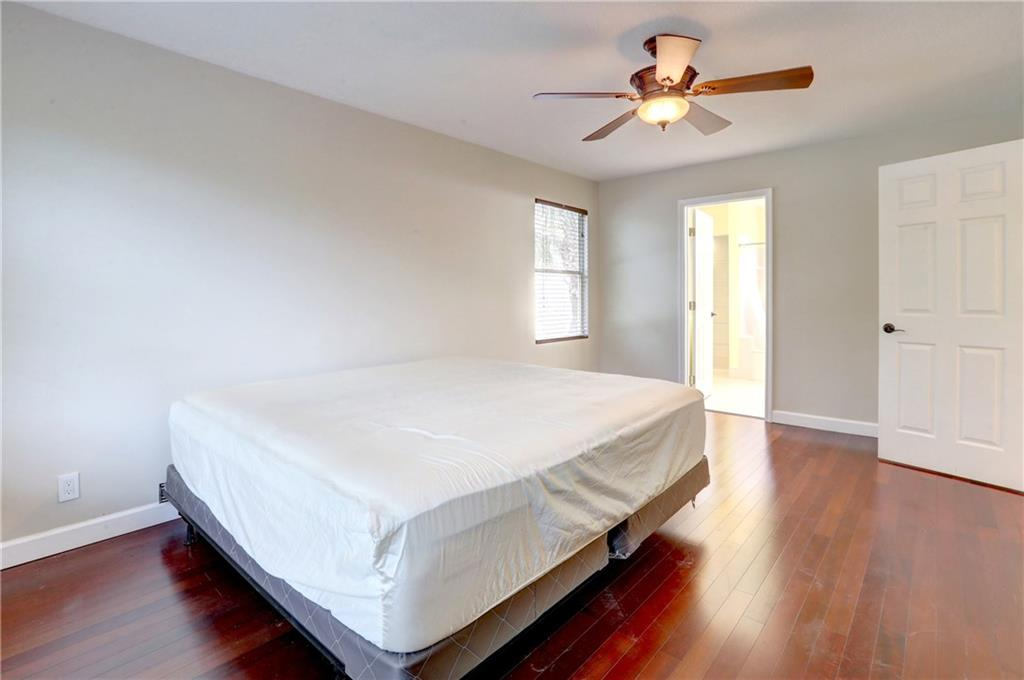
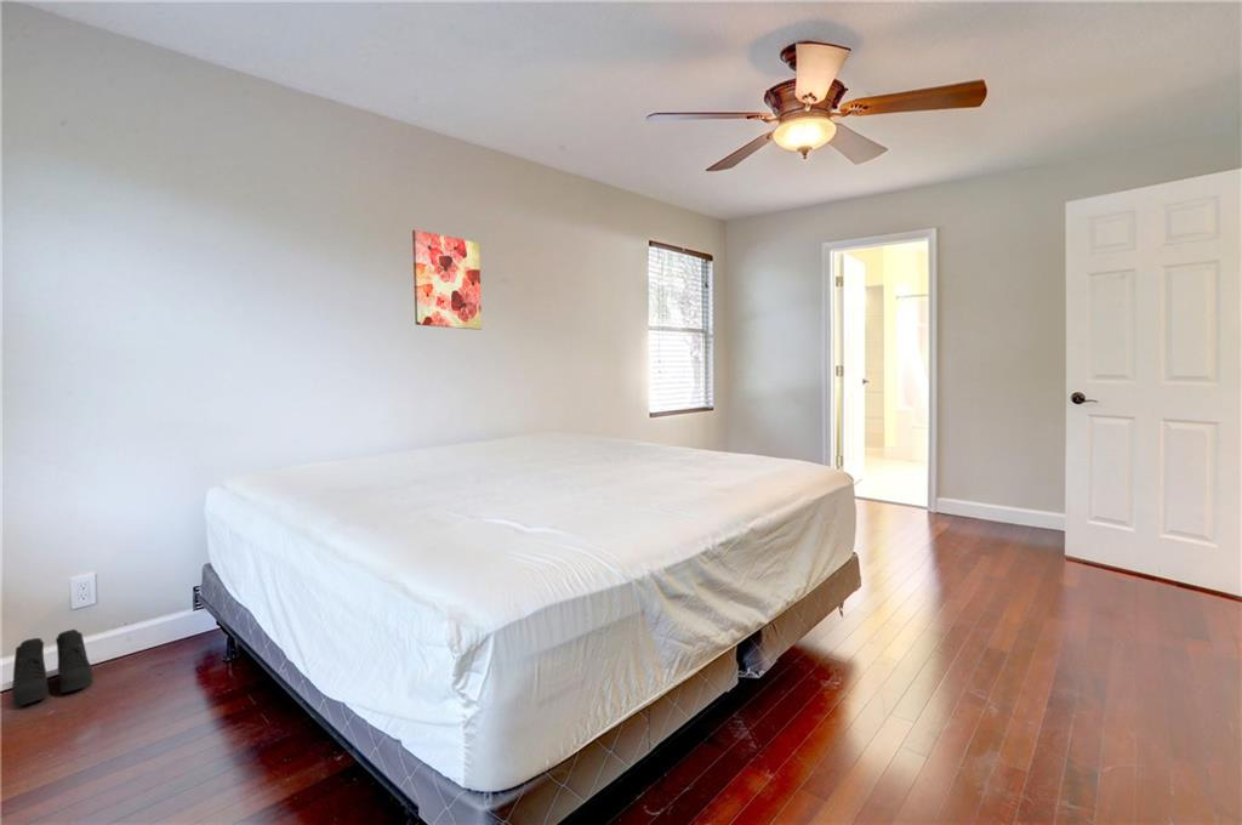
+ wall art [411,228,483,331]
+ boots [11,628,95,707]
